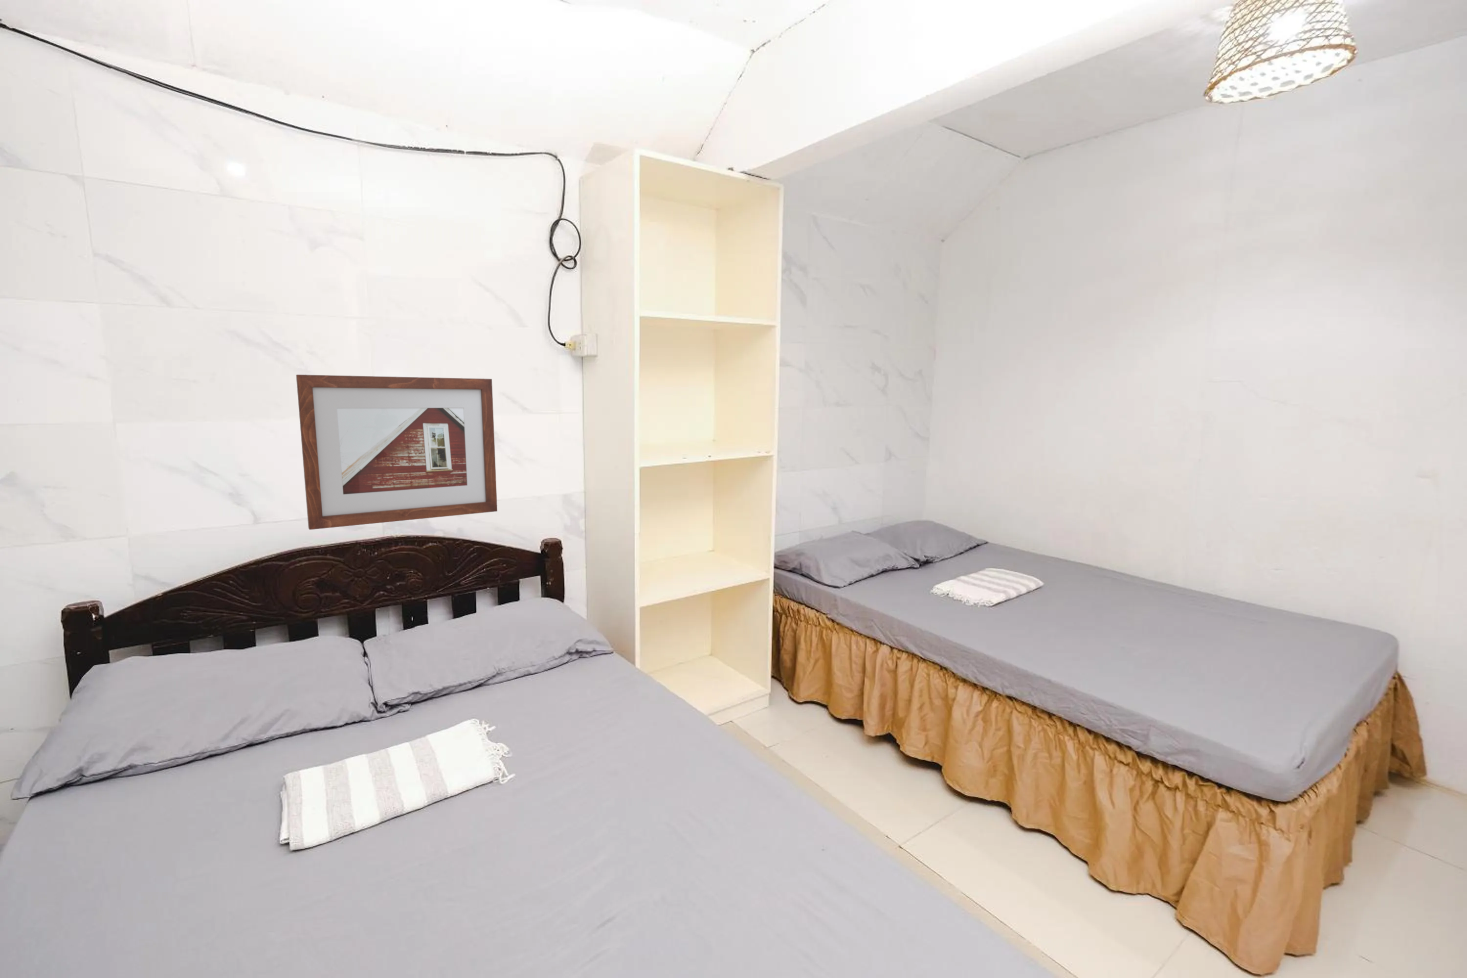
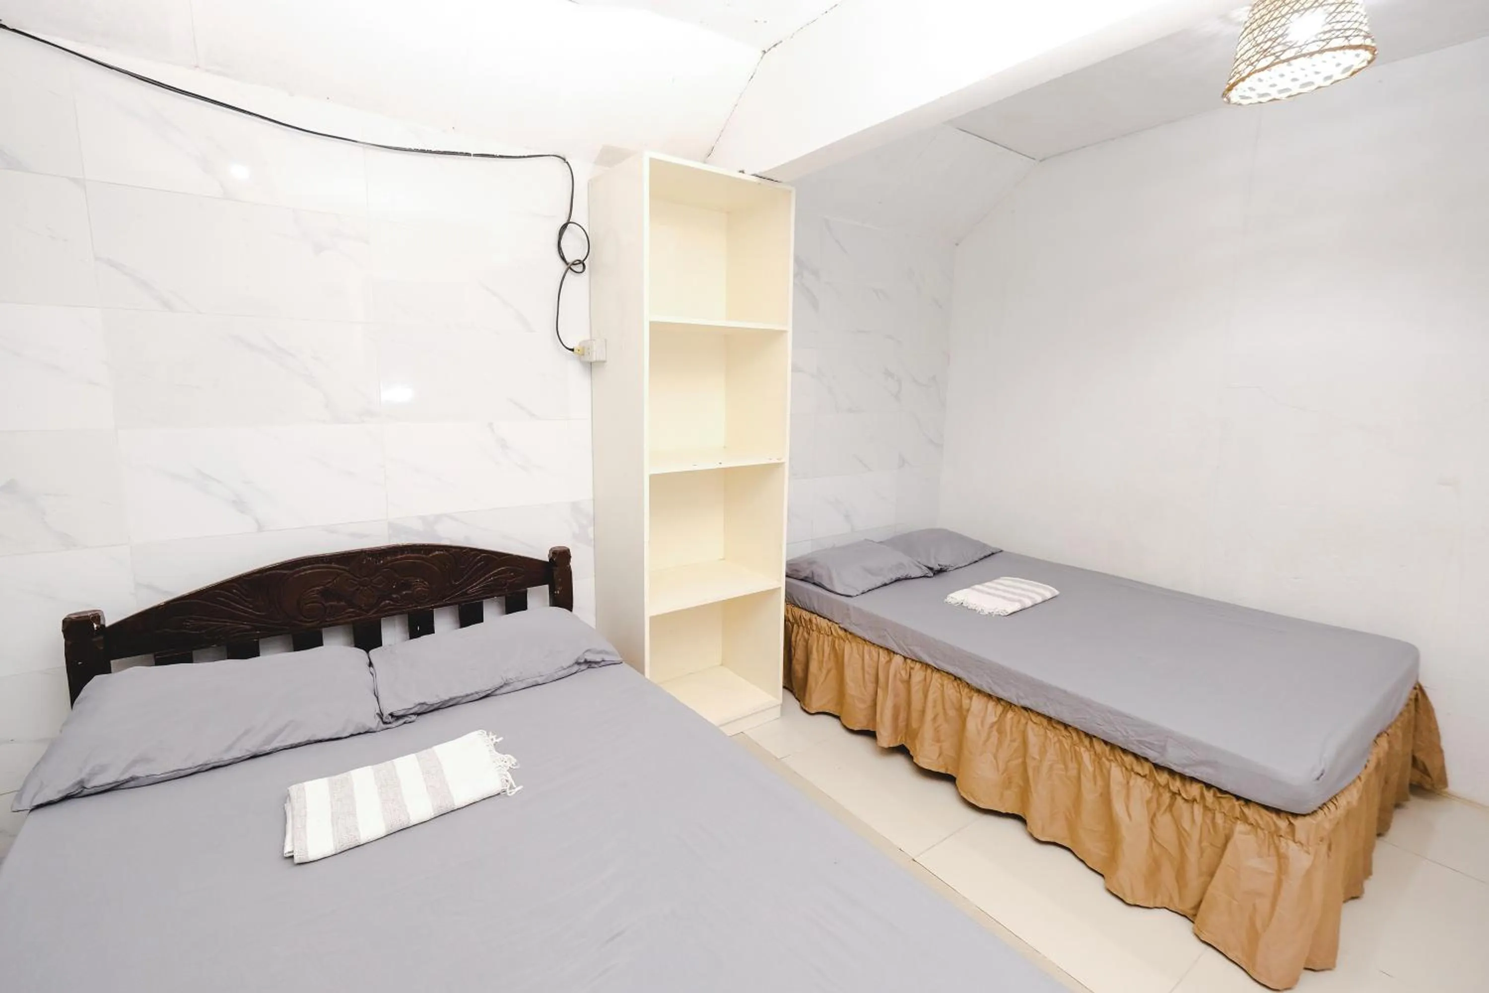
- picture frame [296,374,498,530]
